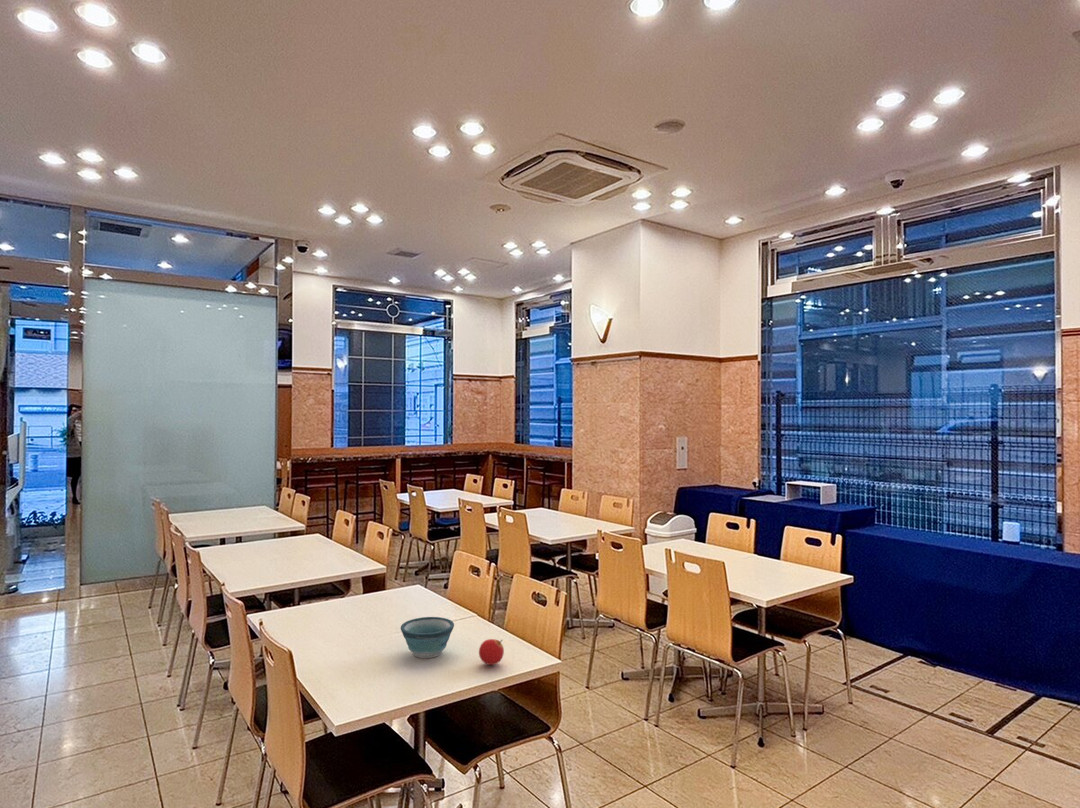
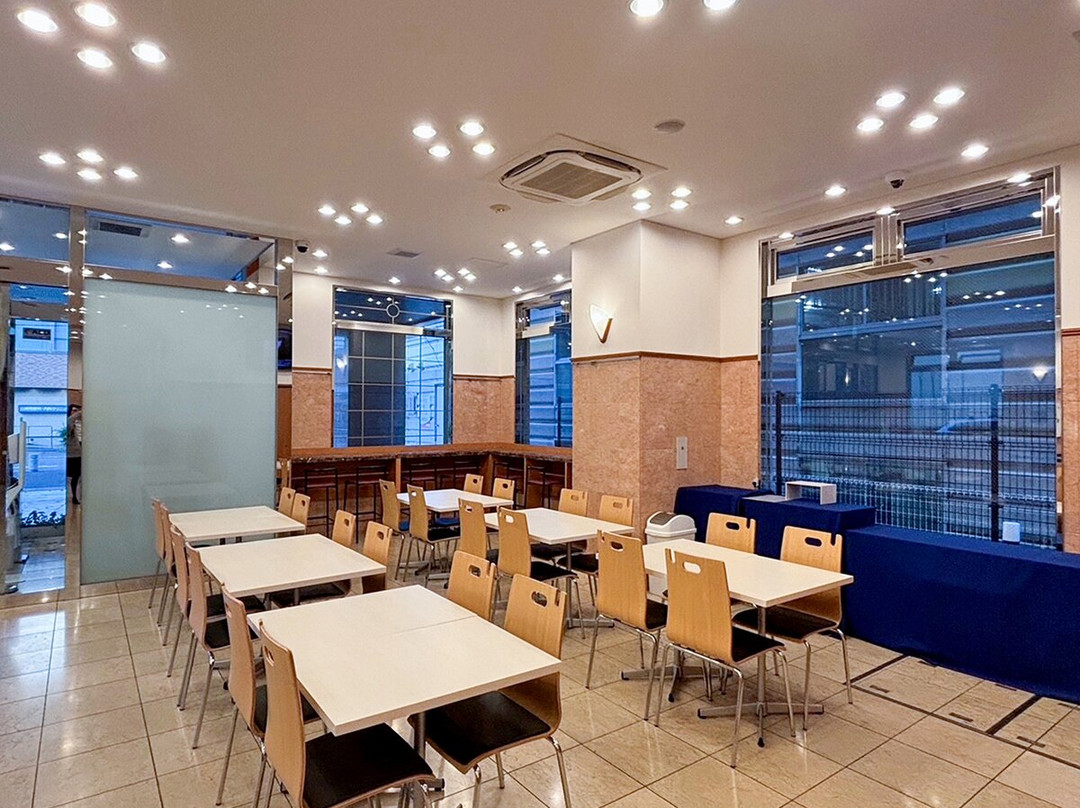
- bowl [400,616,455,659]
- fruit [478,638,505,666]
